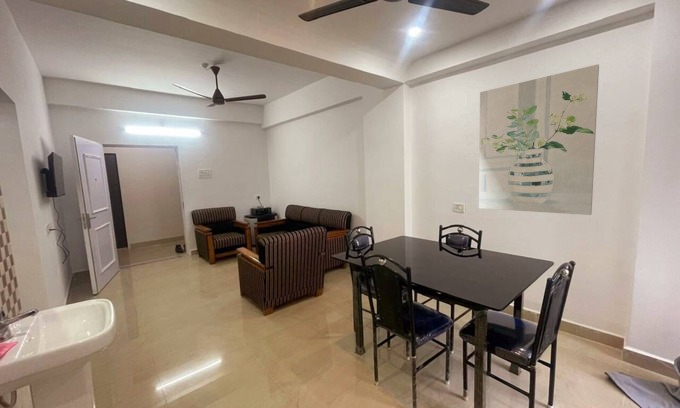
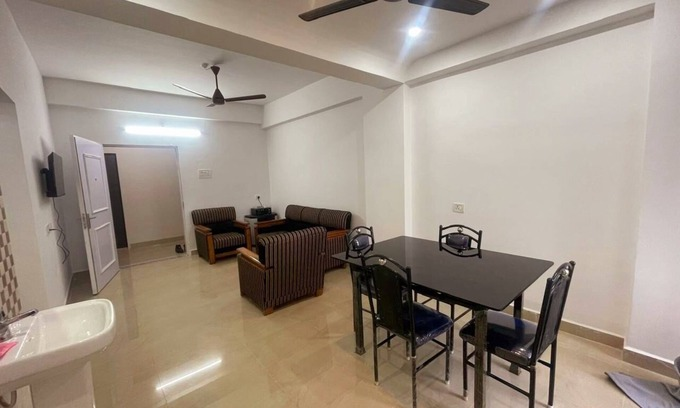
- wall art [478,63,600,216]
